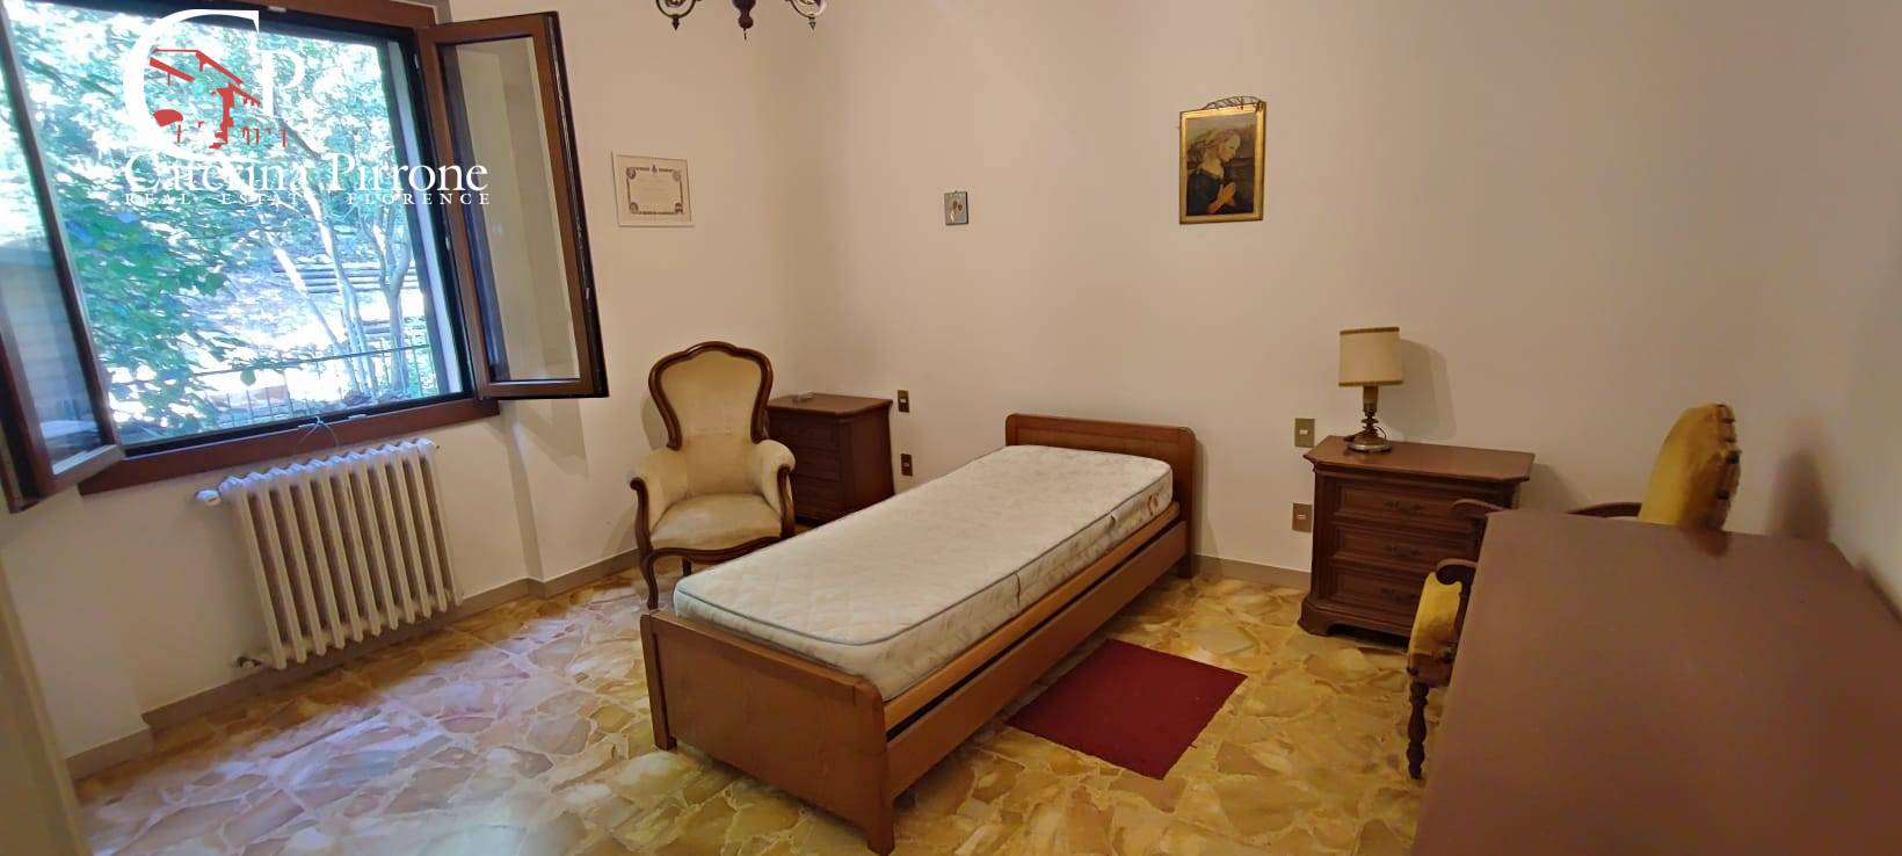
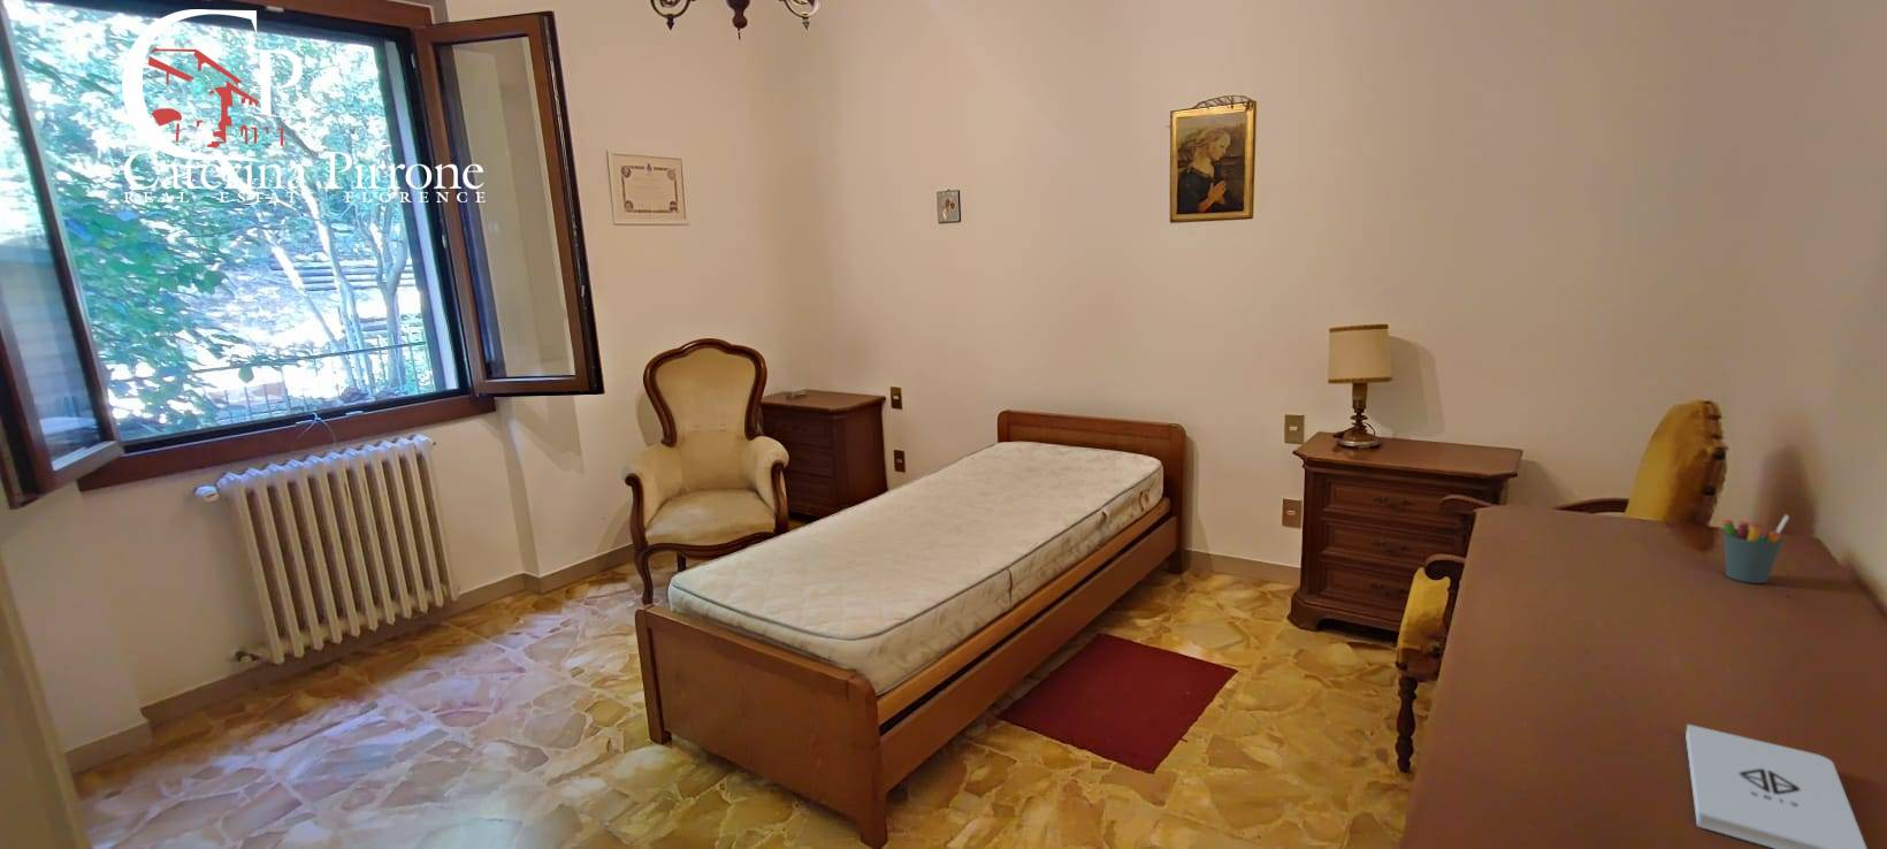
+ notepad [1685,724,1868,849]
+ pen holder [1721,513,1791,584]
